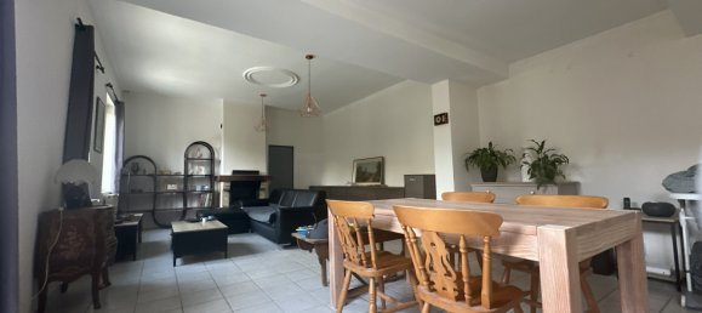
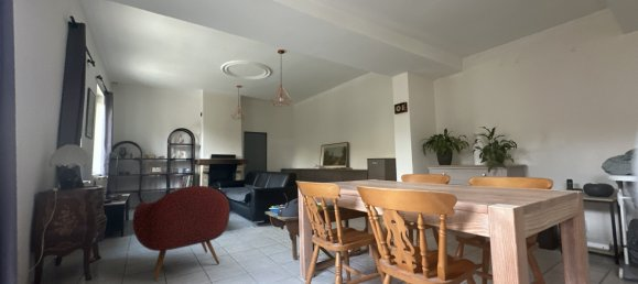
+ armchair [132,185,231,282]
